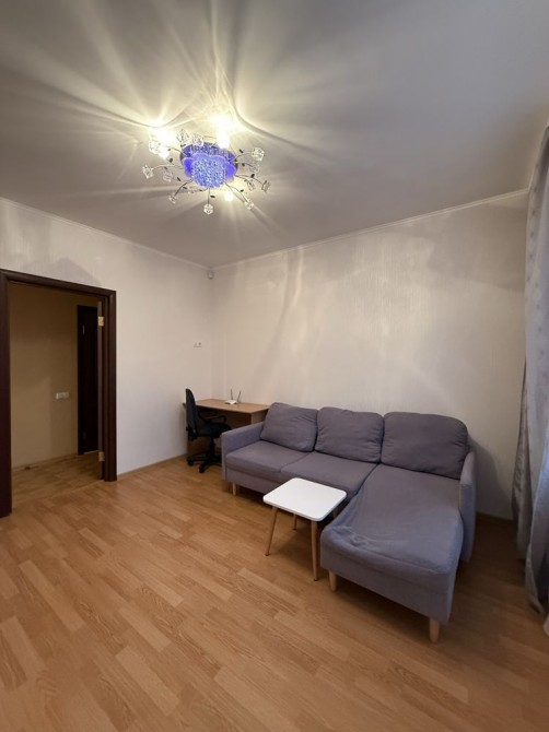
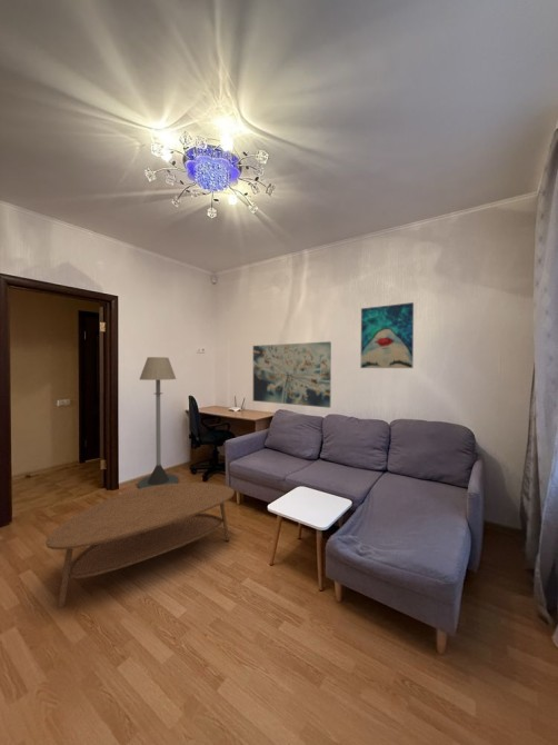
+ coffee table [44,481,236,609]
+ wall art [252,340,332,409]
+ floor lamp [136,356,180,489]
+ wall art [360,301,415,369]
